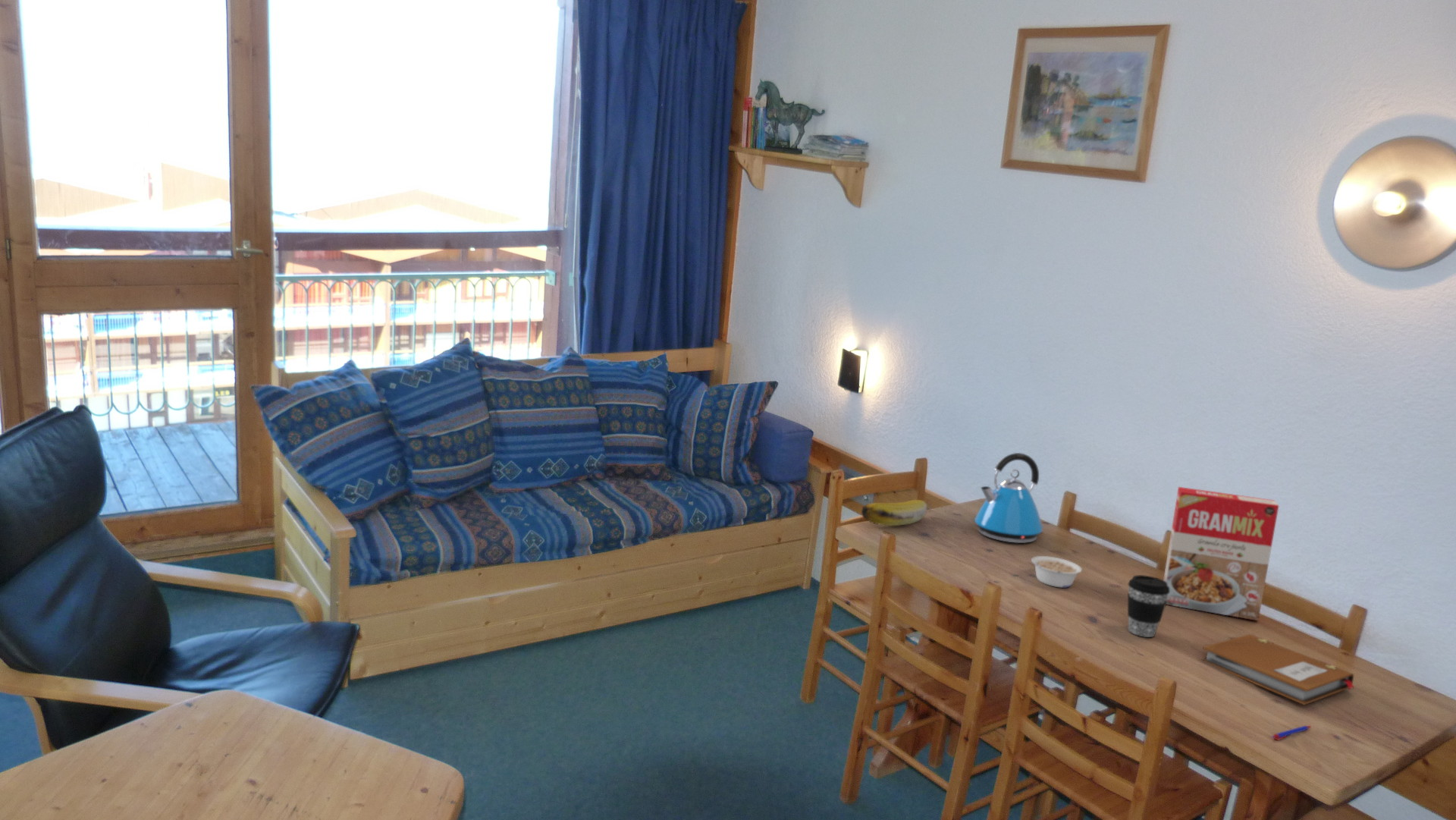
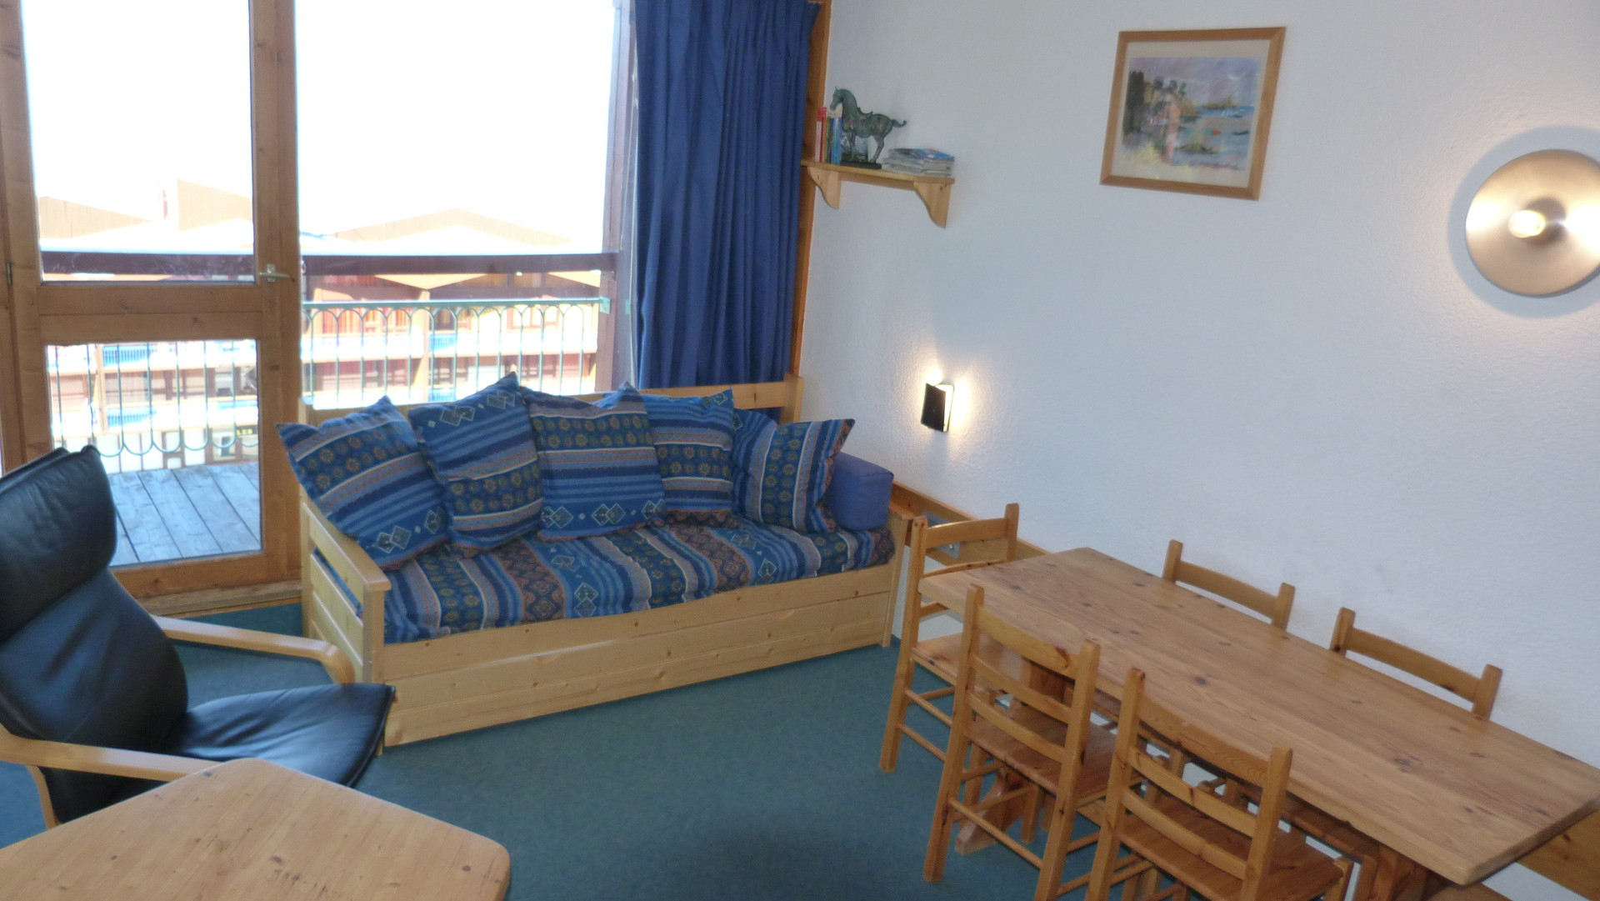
- notebook [1201,633,1354,705]
- legume [1031,555,1083,589]
- kettle [974,452,1045,544]
- coffee cup [1127,574,1169,638]
- pen [1272,725,1312,741]
- cereal box [1163,486,1279,621]
- banana [861,499,927,526]
